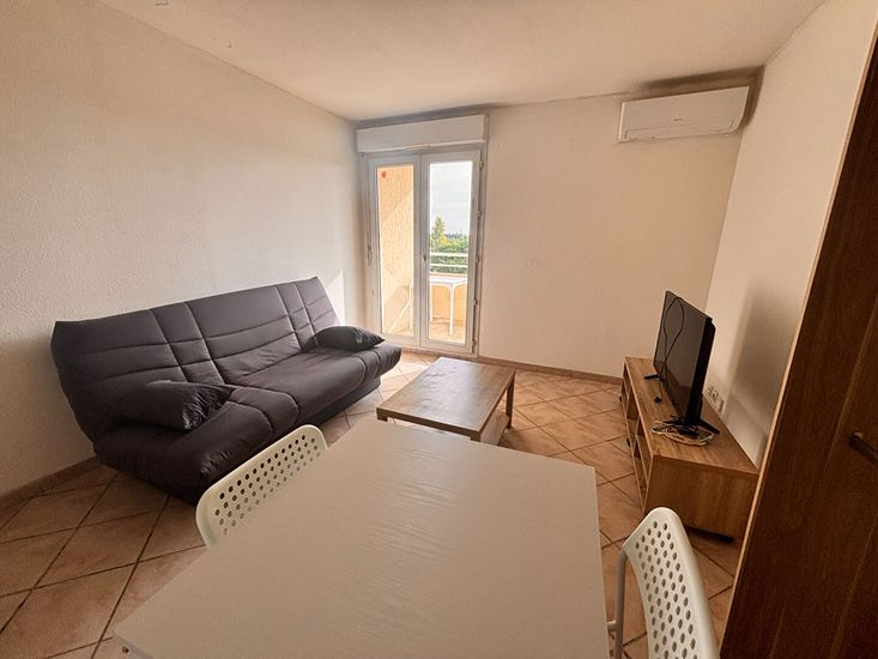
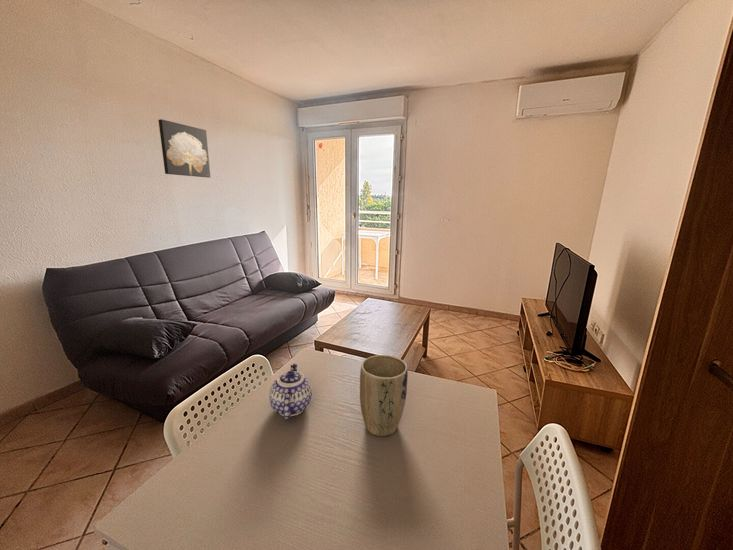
+ teapot [268,362,313,420]
+ wall art [158,118,211,178]
+ plant pot [359,354,409,437]
